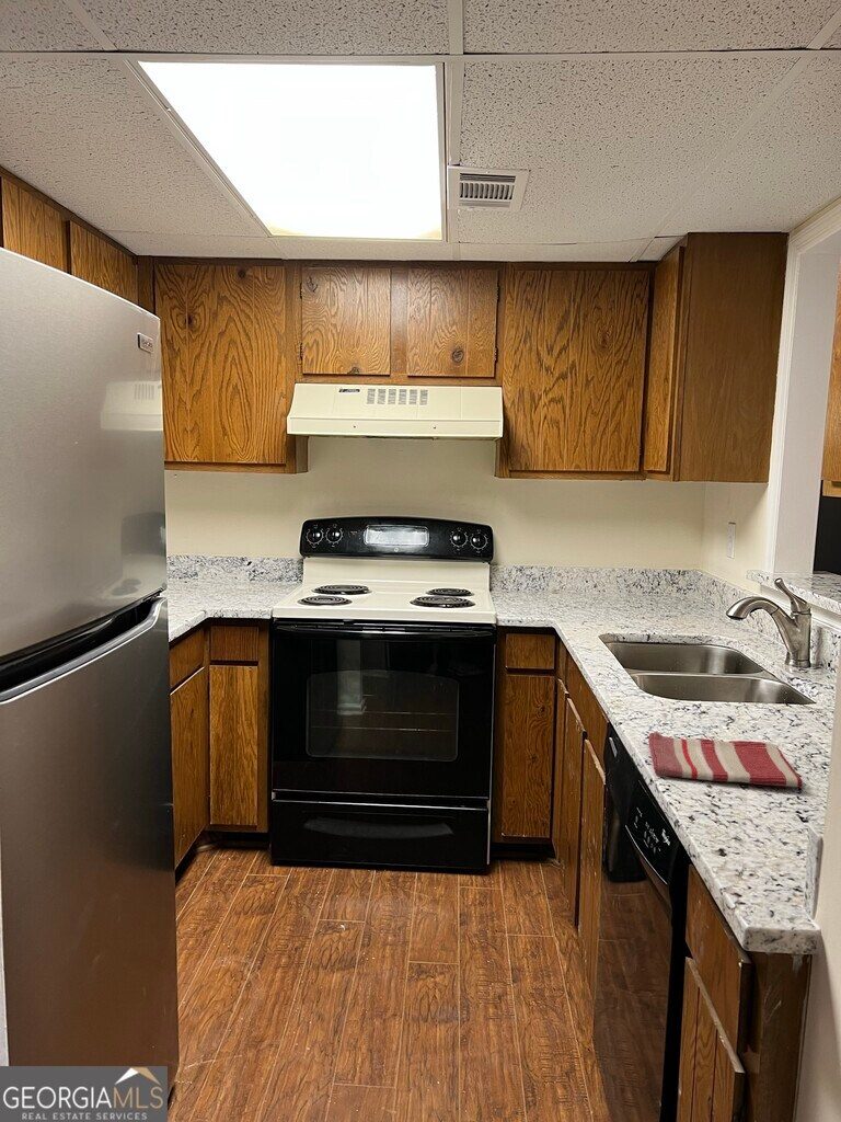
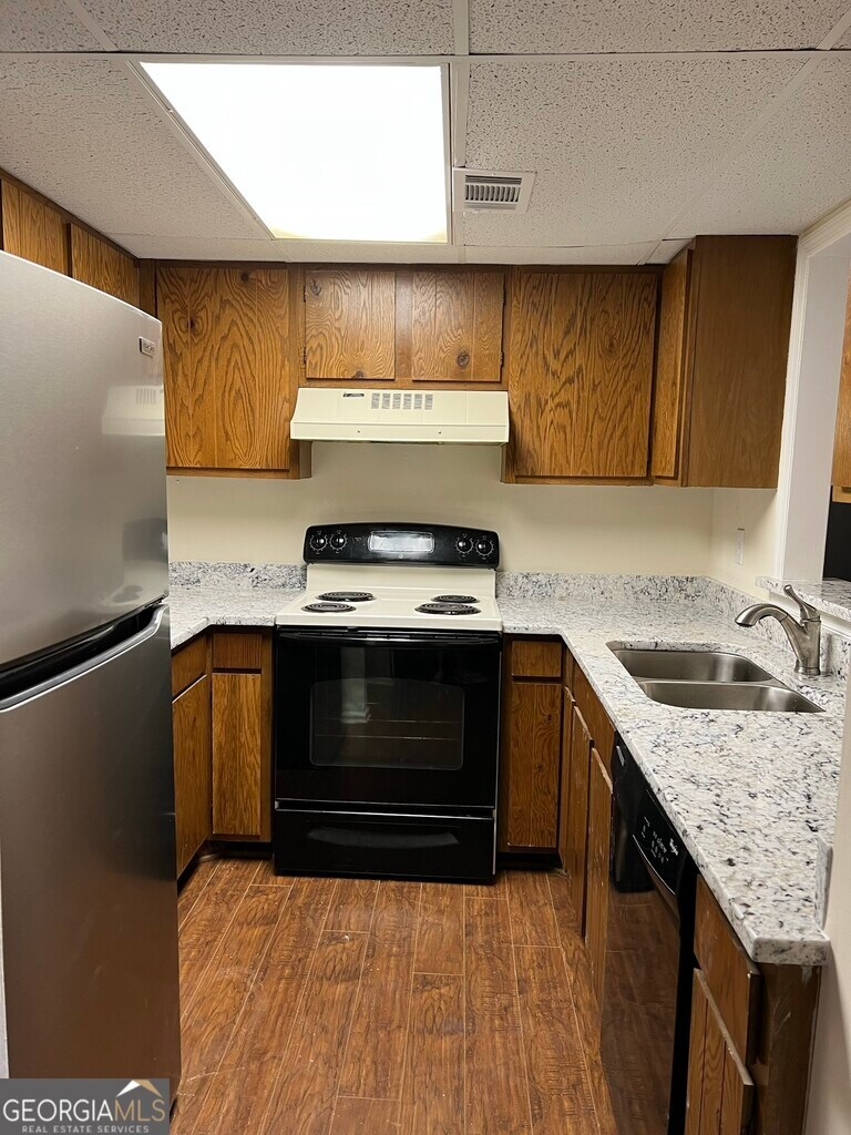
- dish towel [647,731,804,789]
